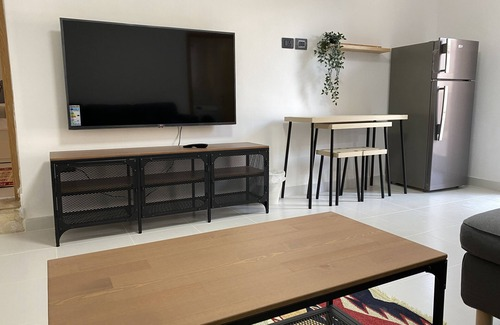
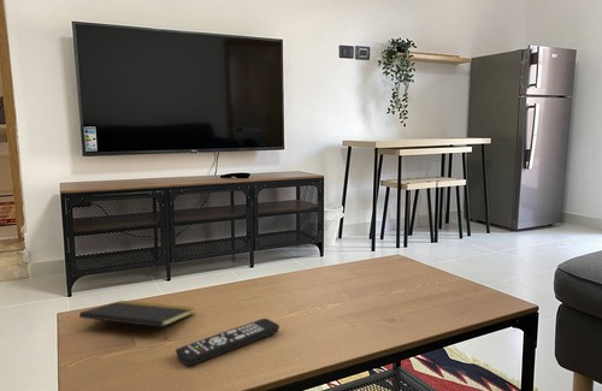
+ remote control [175,318,281,367]
+ notepad [78,300,196,339]
